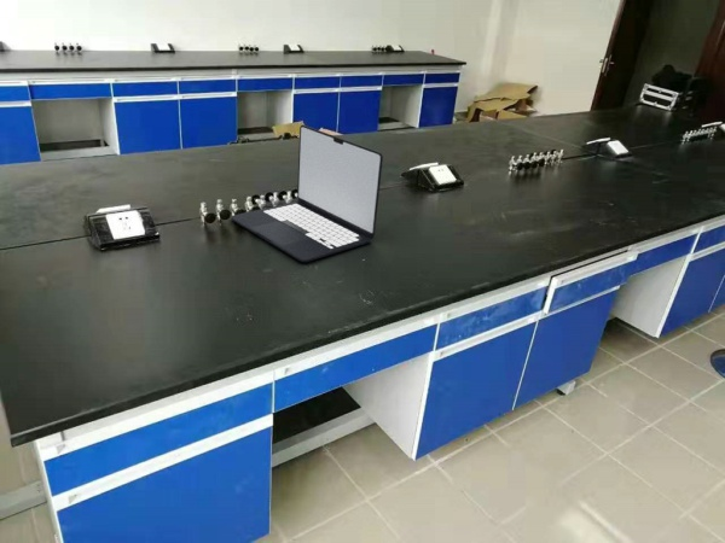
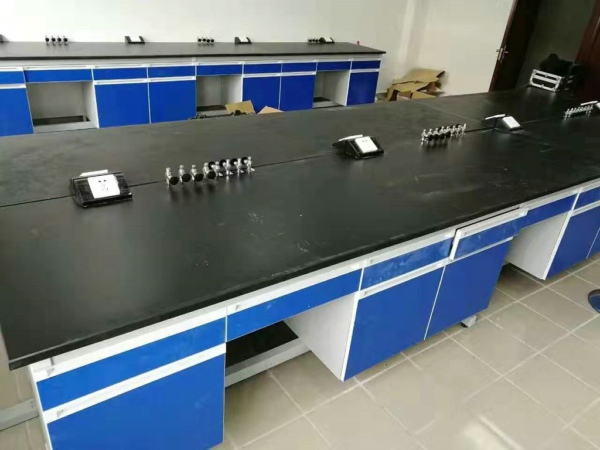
- laptop [230,124,384,263]
